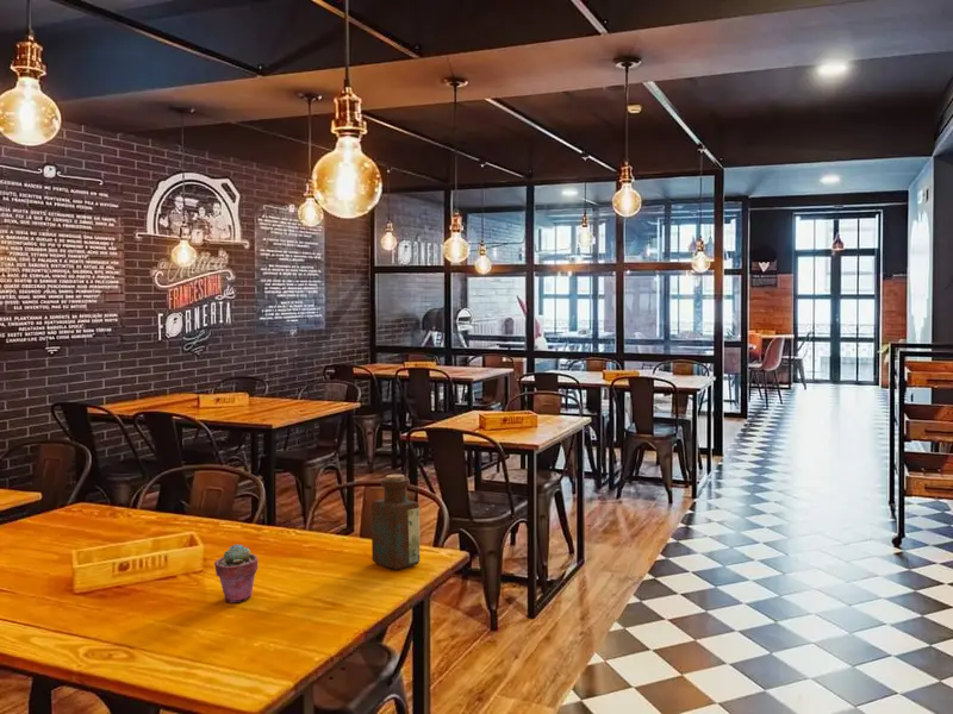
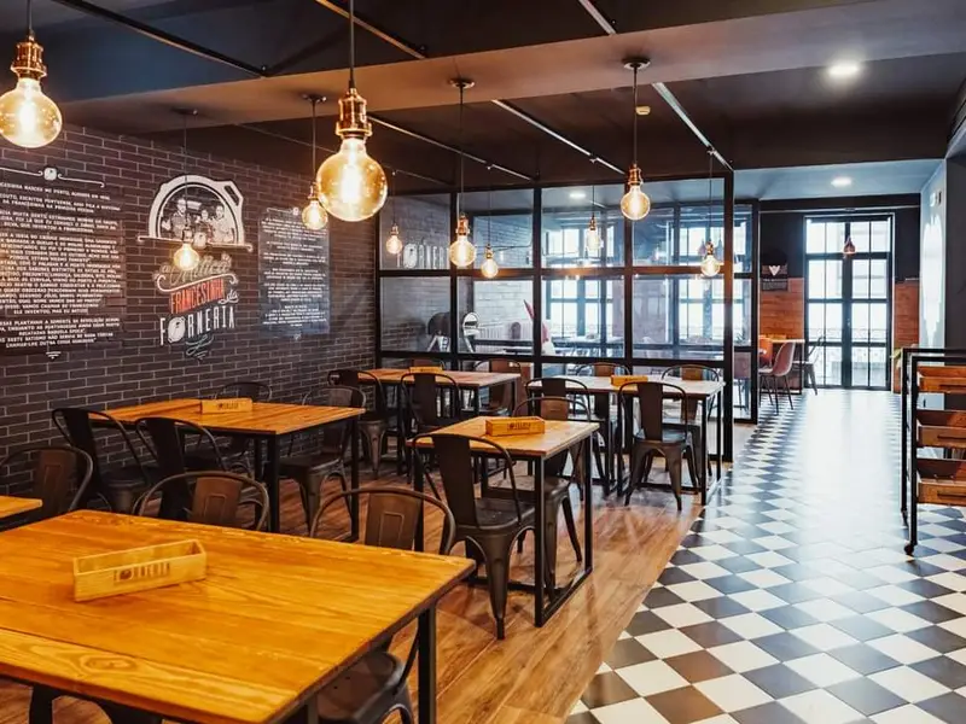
- bottle [370,474,421,570]
- potted succulent [213,543,259,603]
